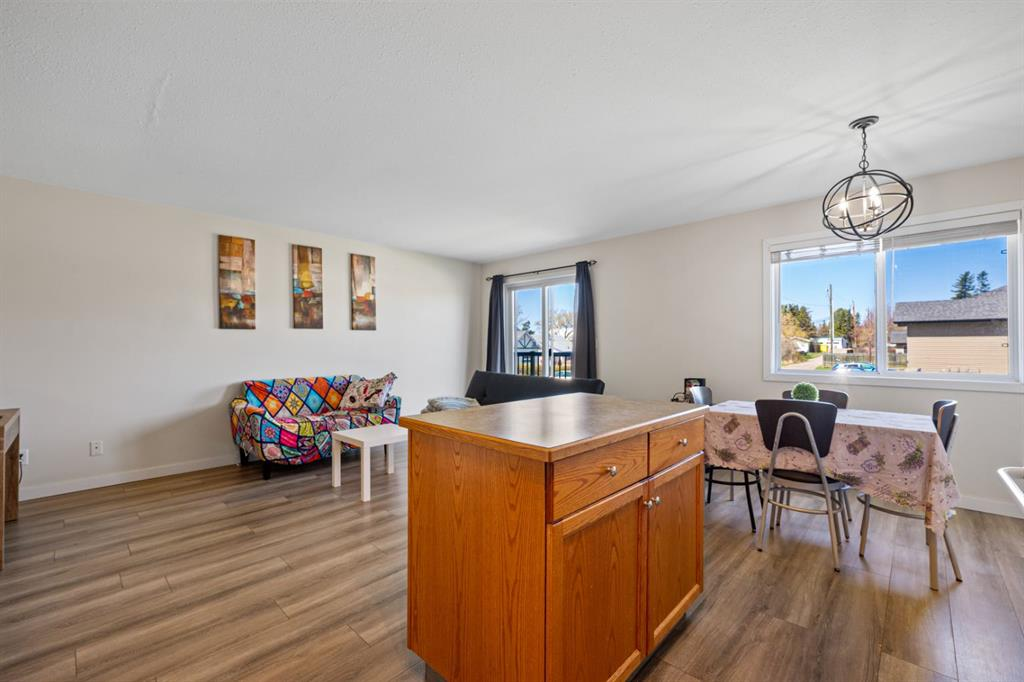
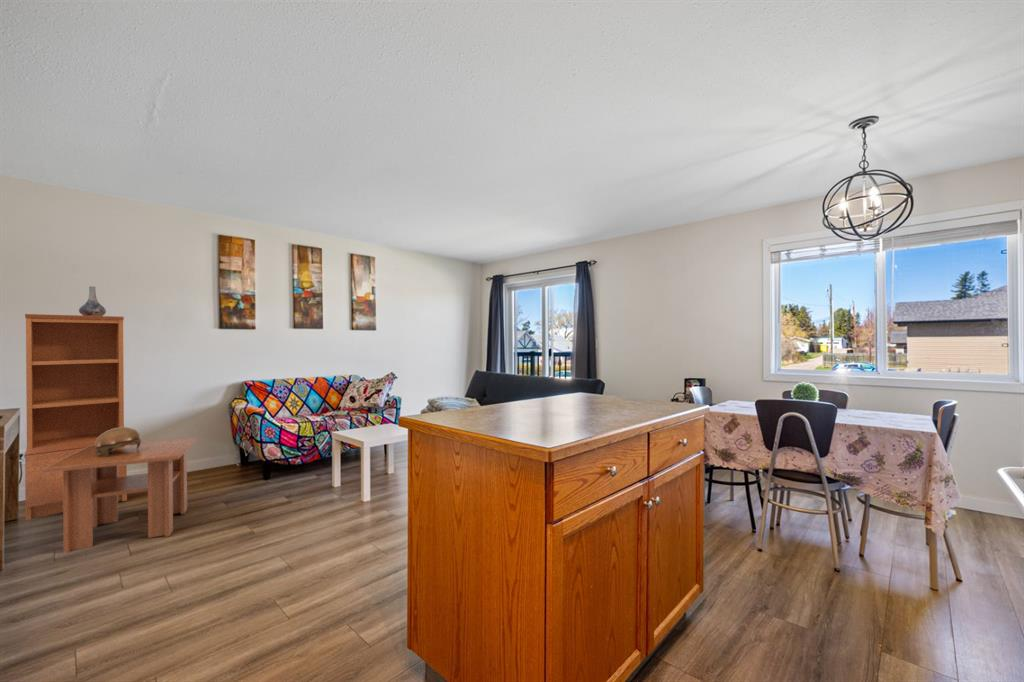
+ bookshelf [23,313,128,521]
+ decorative bowl [95,426,142,457]
+ decorative vase [78,285,107,316]
+ coffee table [43,435,200,554]
